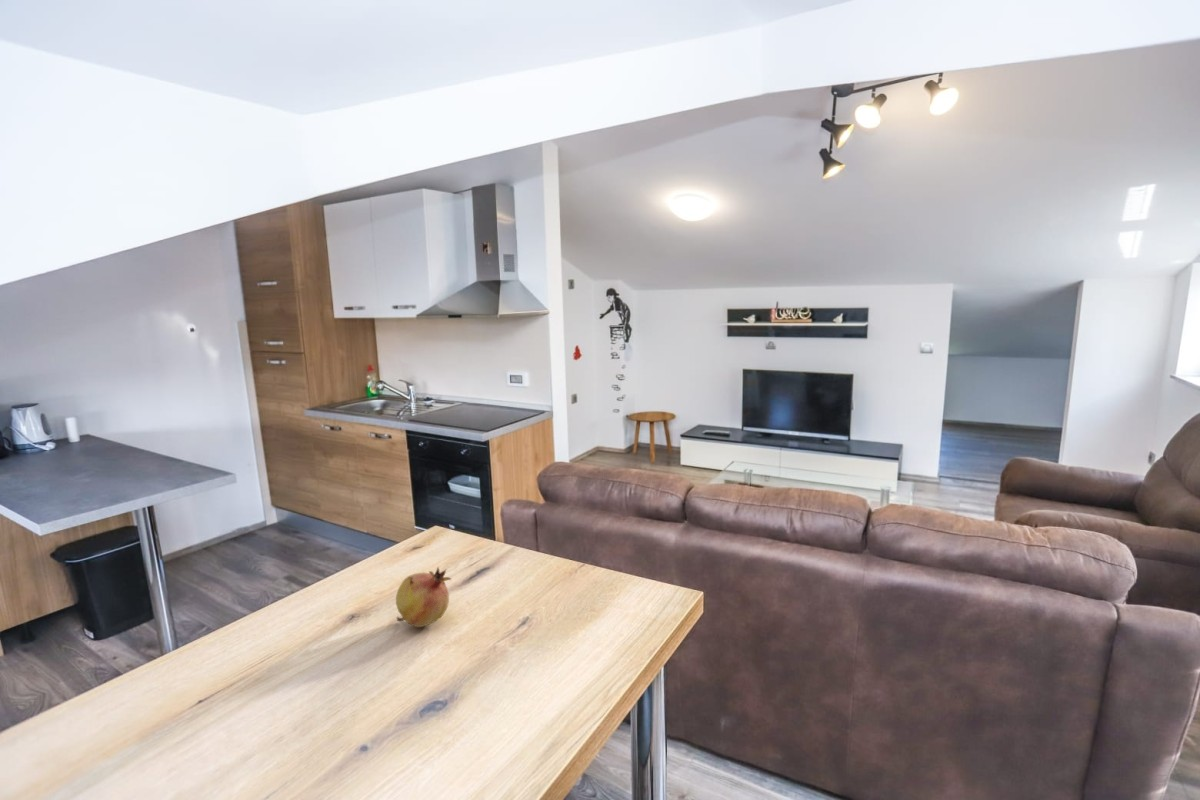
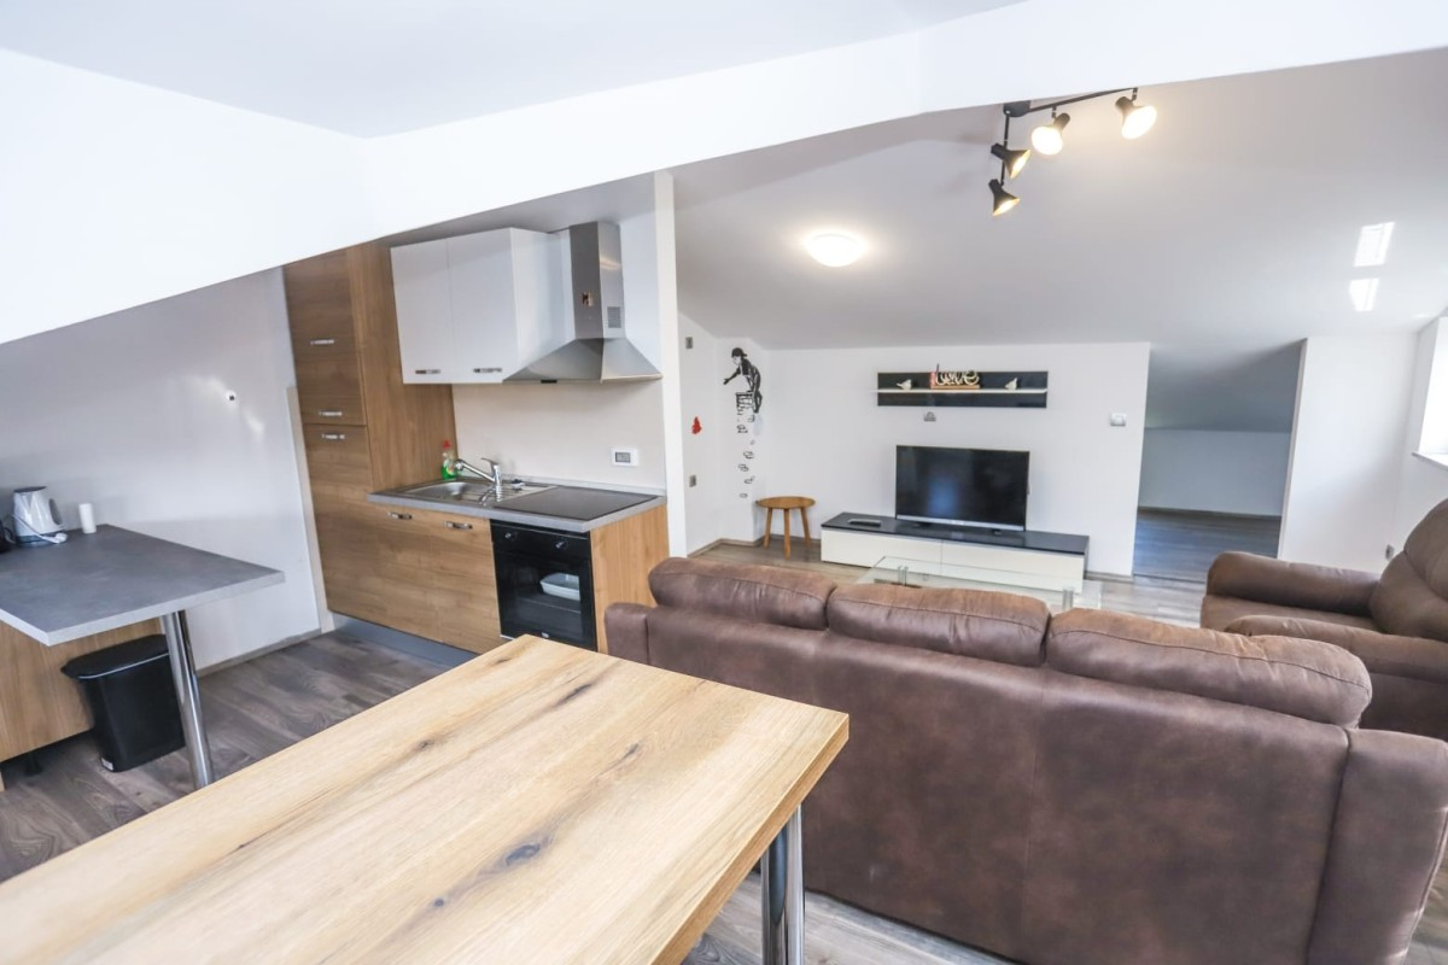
- fruit [395,566,452,628]
